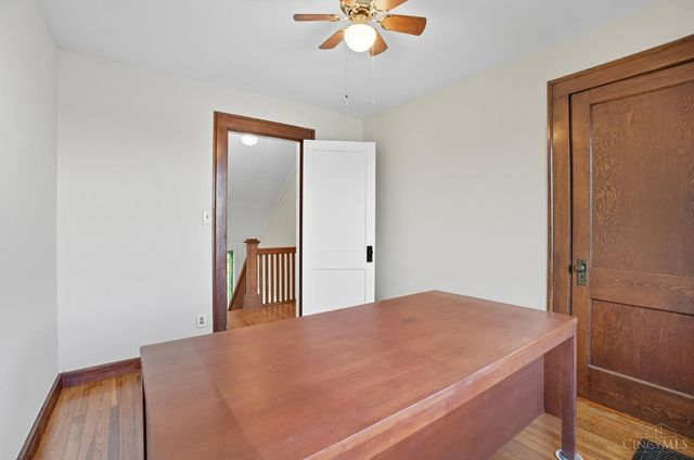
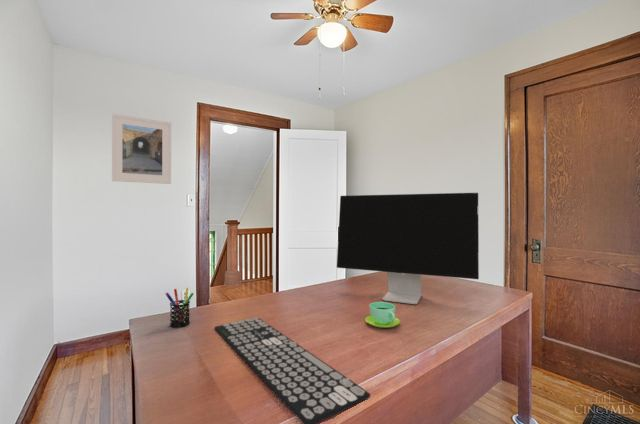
+ cup [364,301,401,329]
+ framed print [111,113,172,185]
+ pen holder [165,287,194,328]
+ keyboard [214,317,371,424]
+ computer monitor [336,192,480,305]
